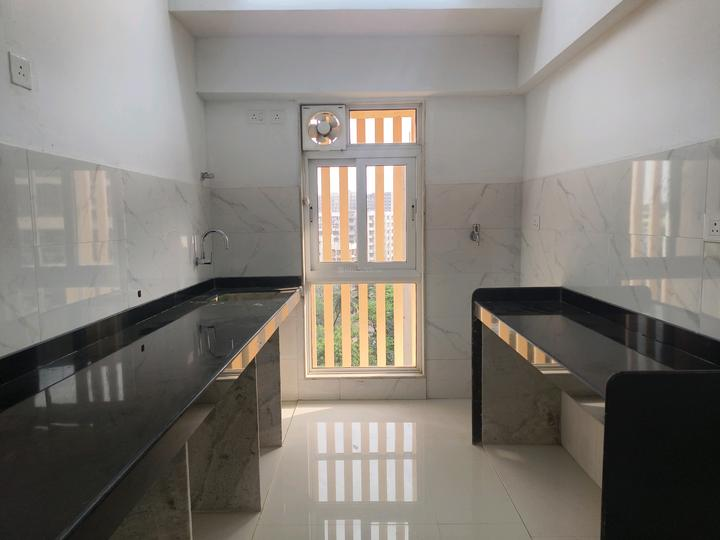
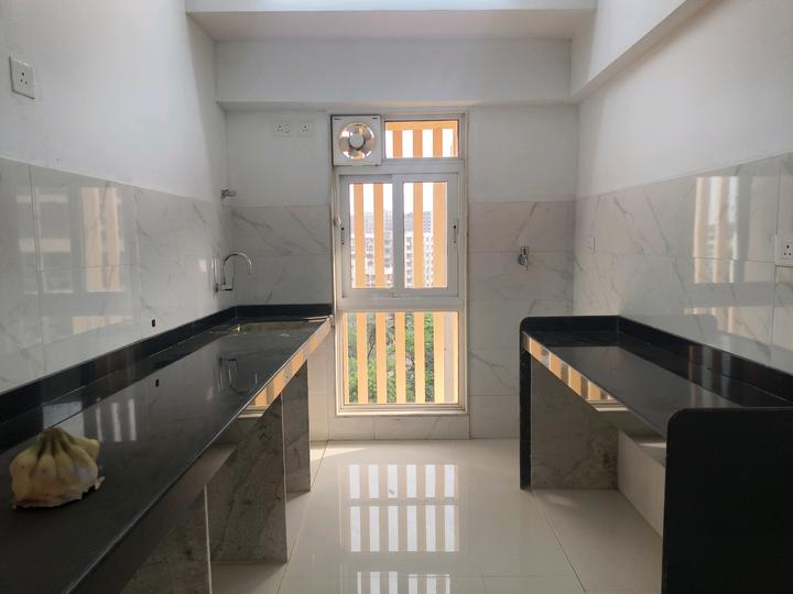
+ fruit [8,426,106,510]
